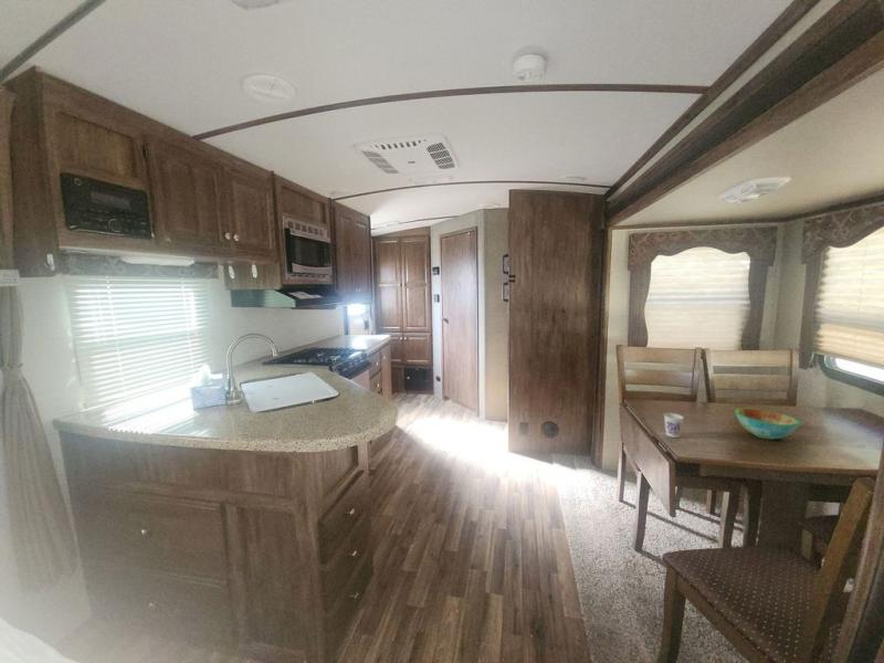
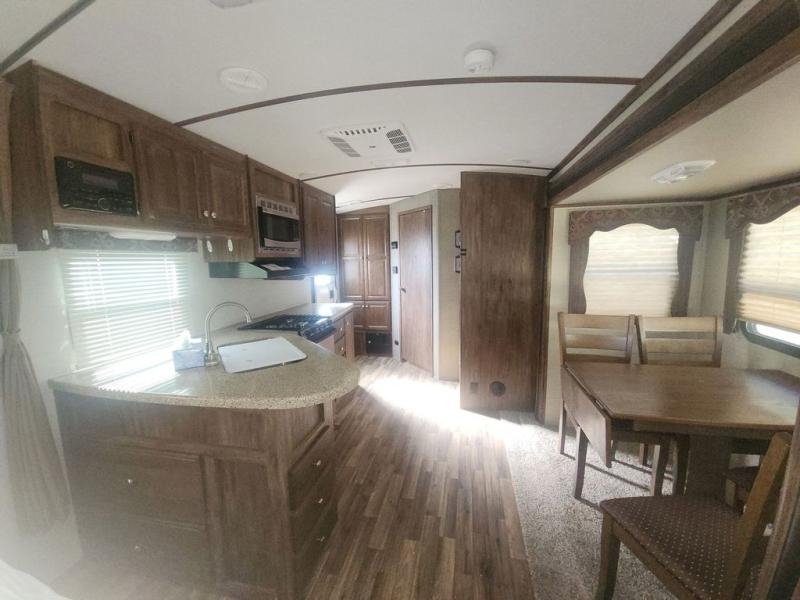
- bowl [734,408,802,441]
- cup [663,412,685,439]
